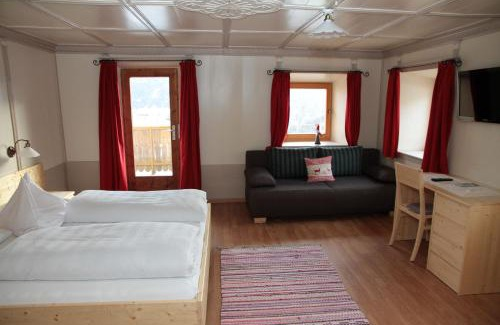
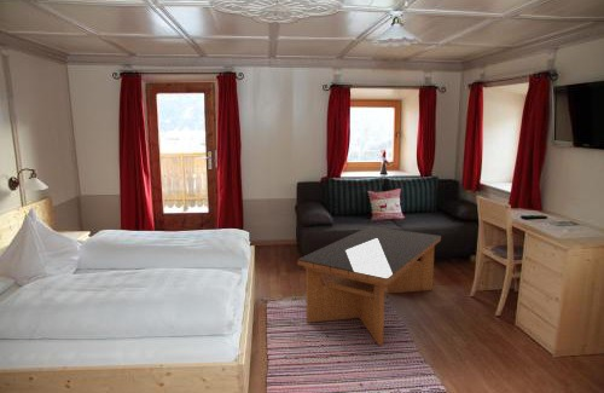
+ coffee table [297,225,442,346]
